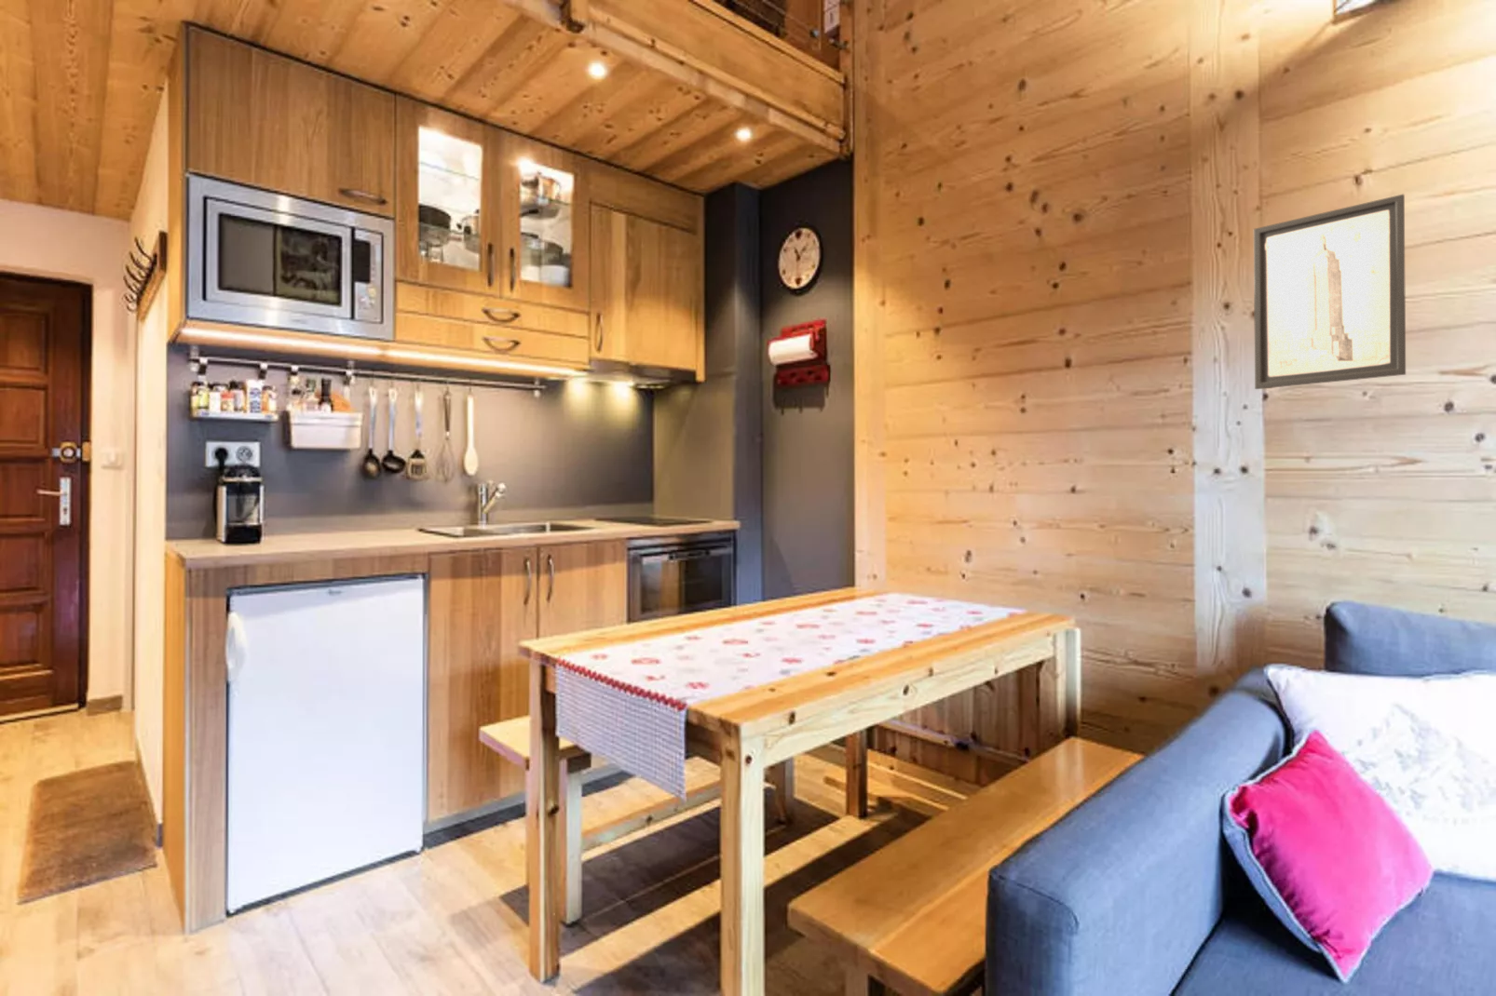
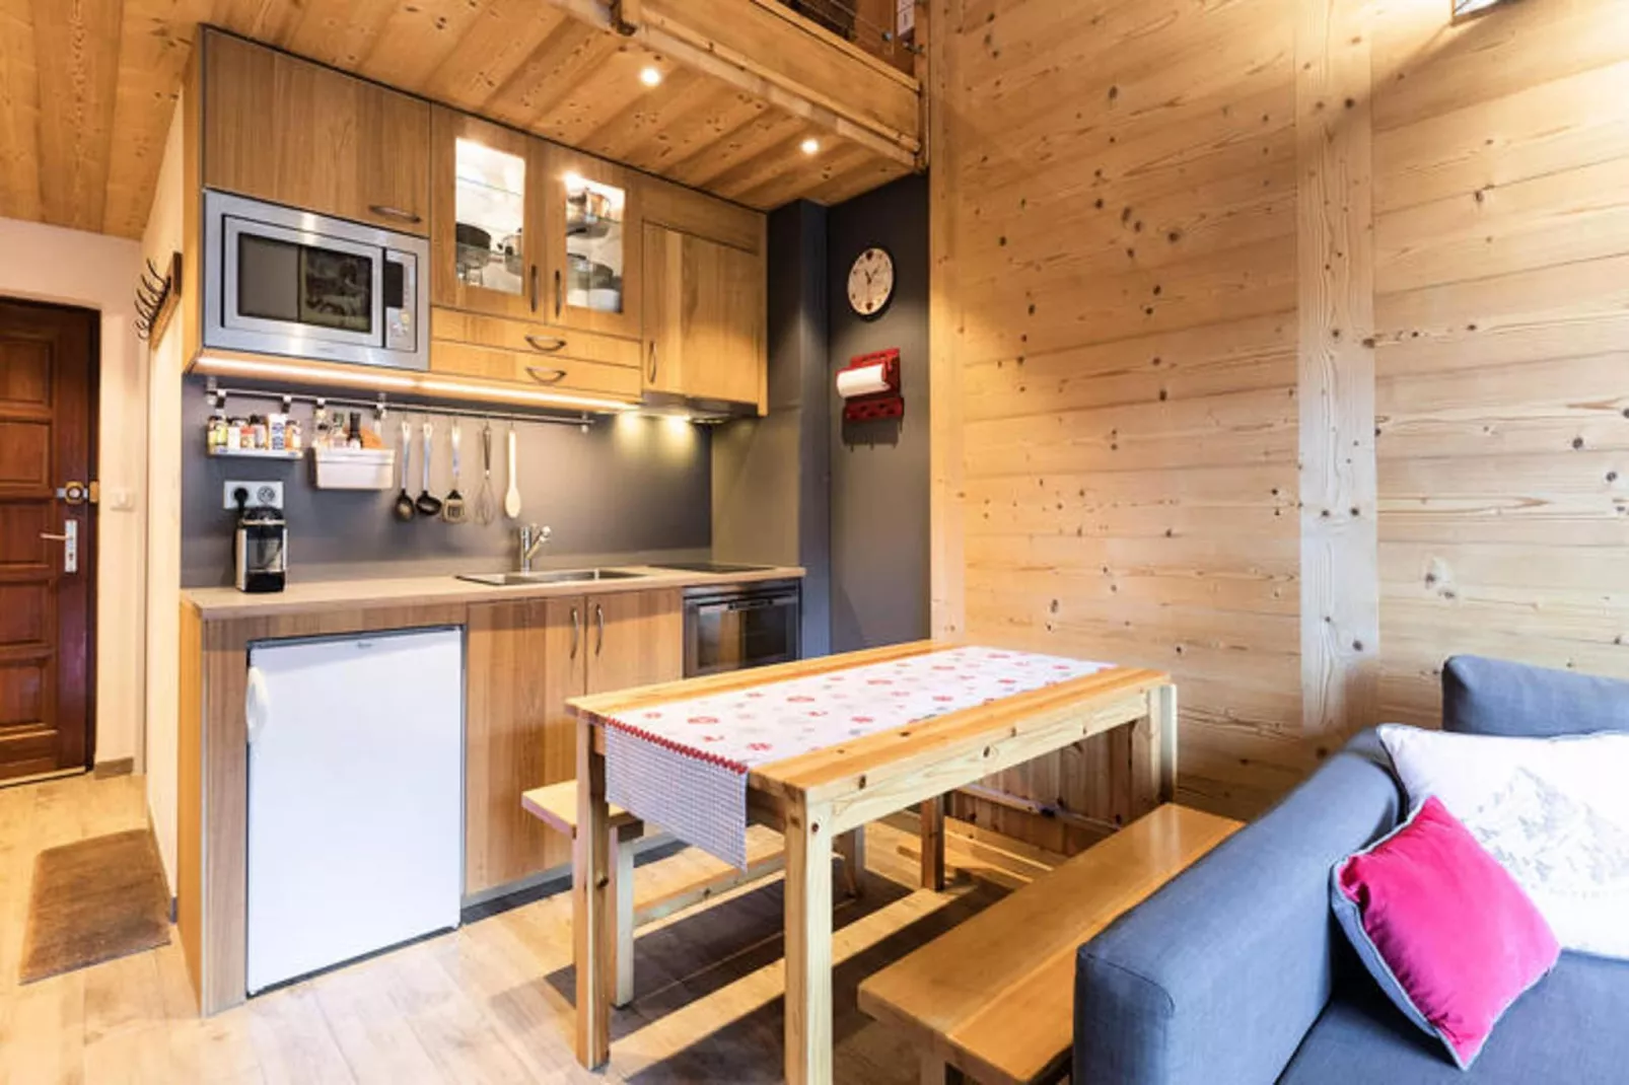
- wall art [1252,192,1407,390]
